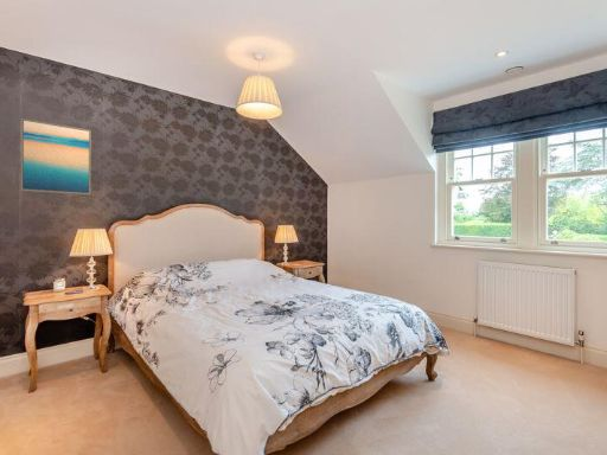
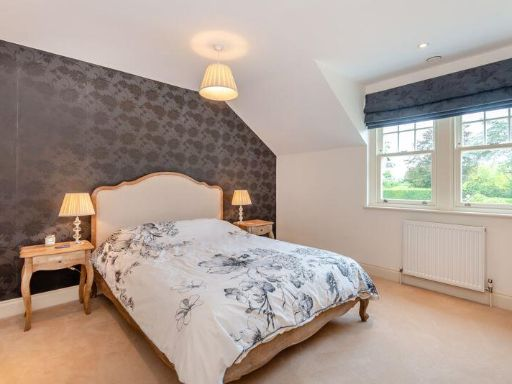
- wall art [20,117,92,196]
